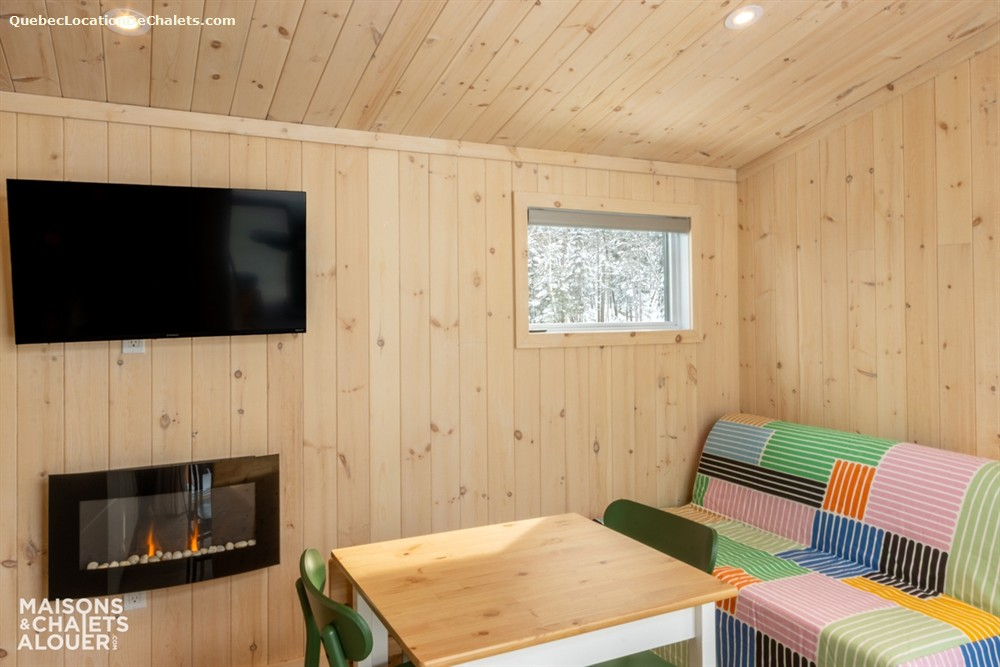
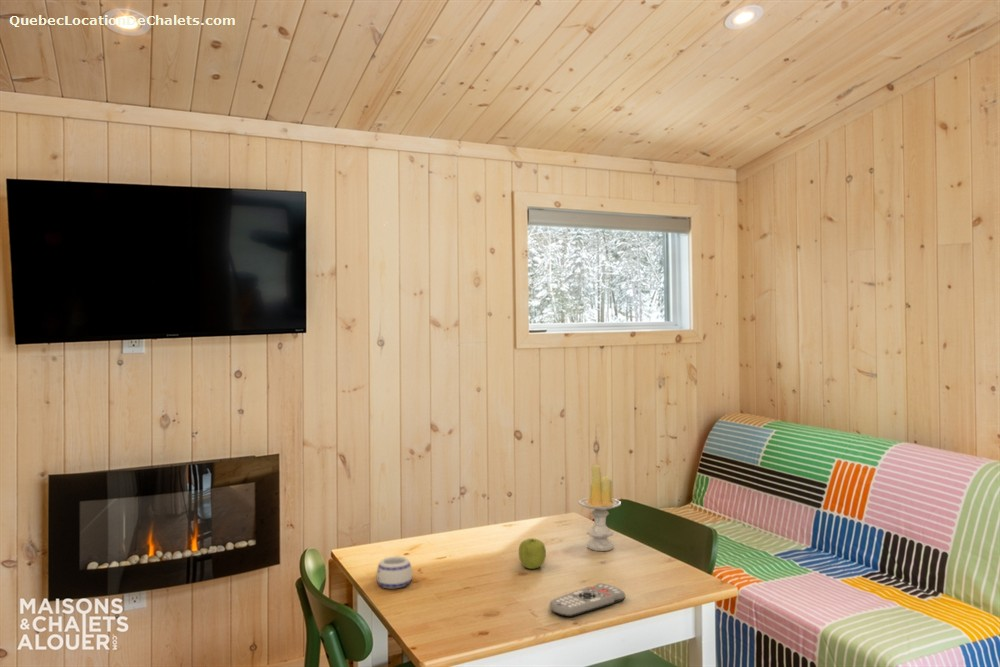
+ candle [578,464,622,552]
+ mug [376,555,413,589]
+ remote control [549,582,626,618]
+ fruit [518,538,547,570]
